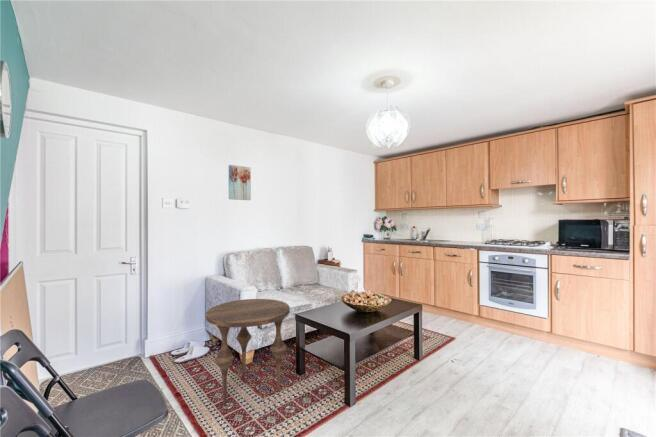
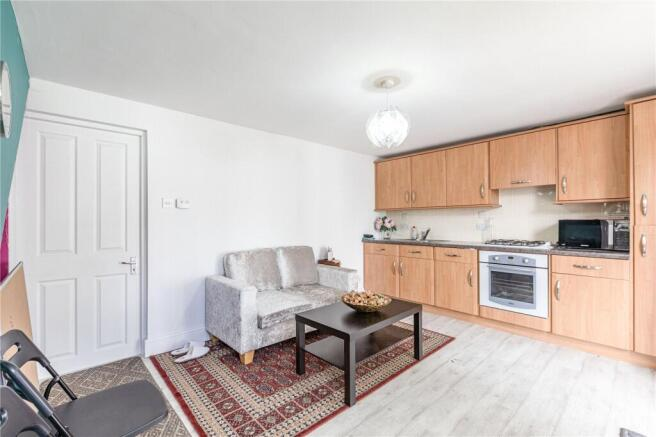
- wall art [228,164,252,201]
- side table [205,298,291,407]
